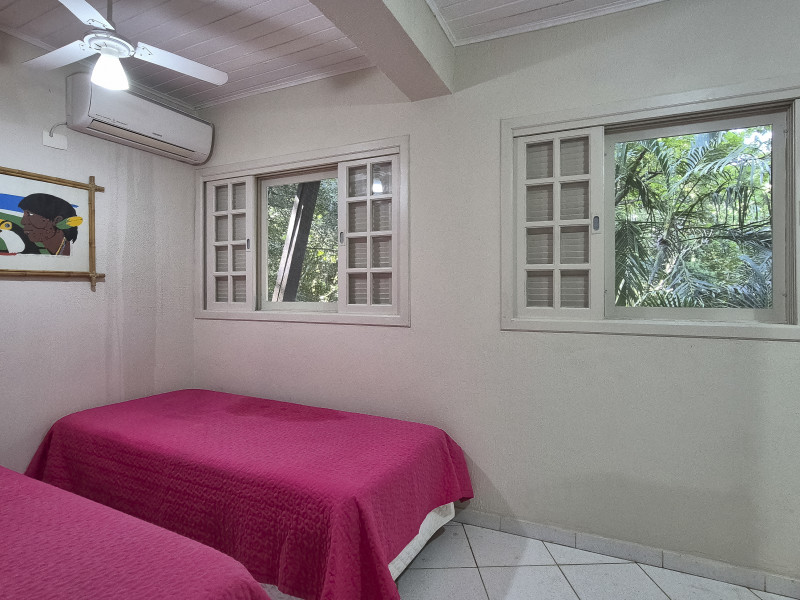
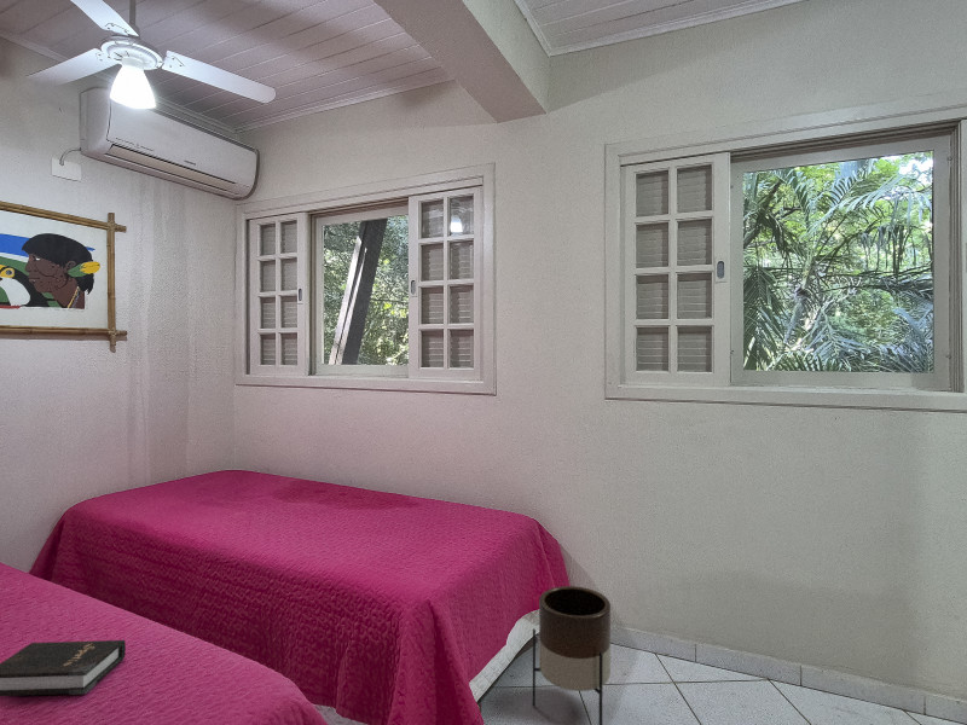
+ hardback book [0,639,127,697]
+ planter [532,585,612,725]
